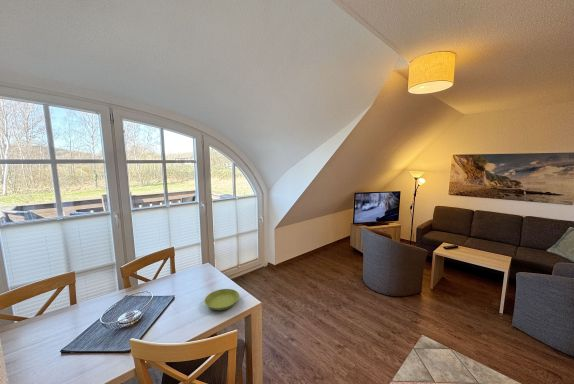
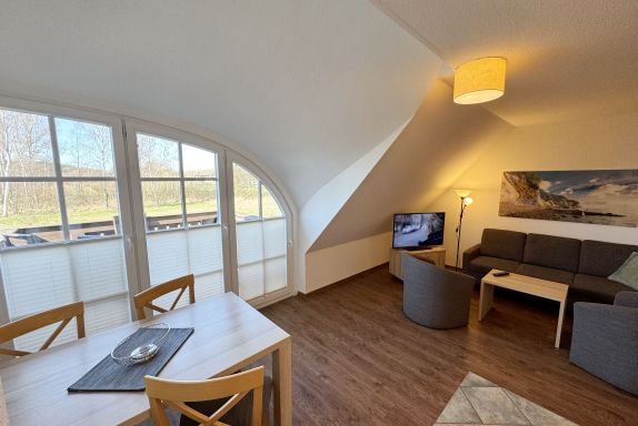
- saucer [204,288,240,311]
